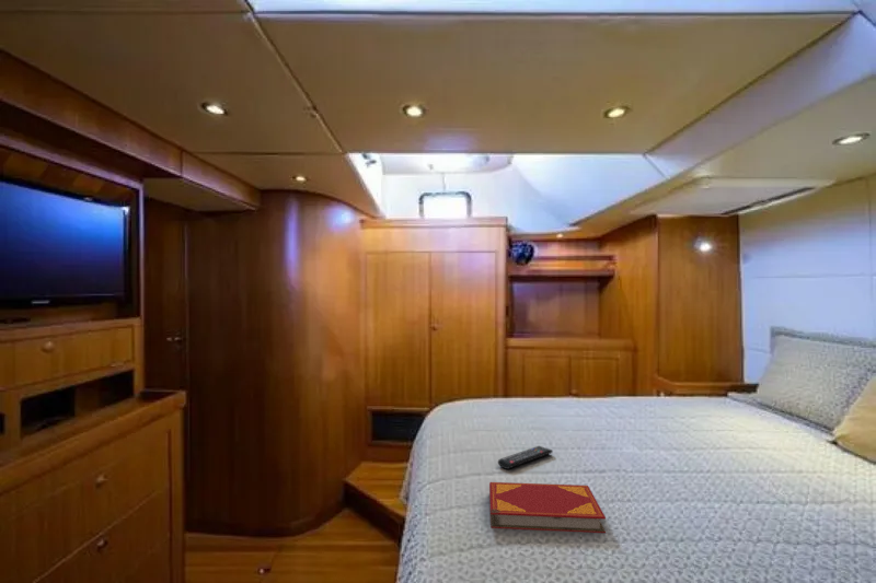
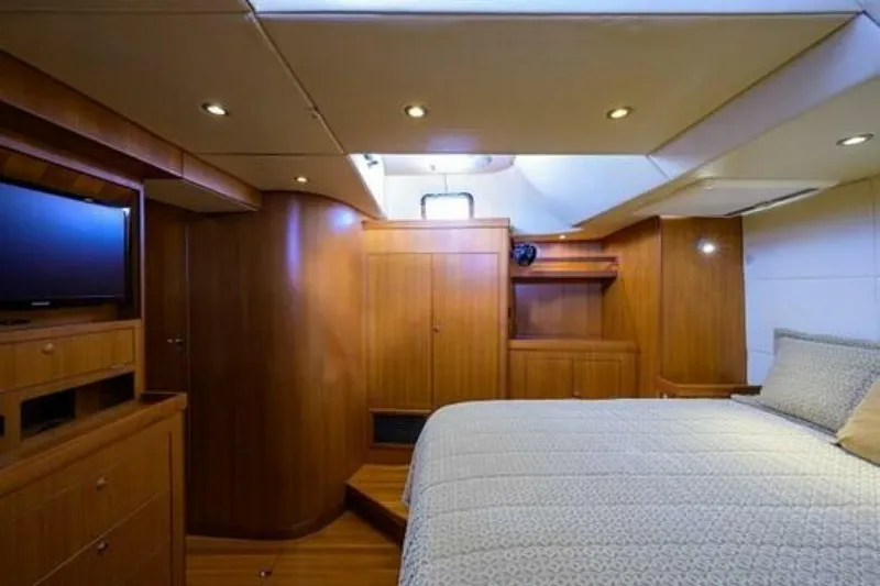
- remote control [497,445,554,470]
- hardback book [488,481,607,534]
